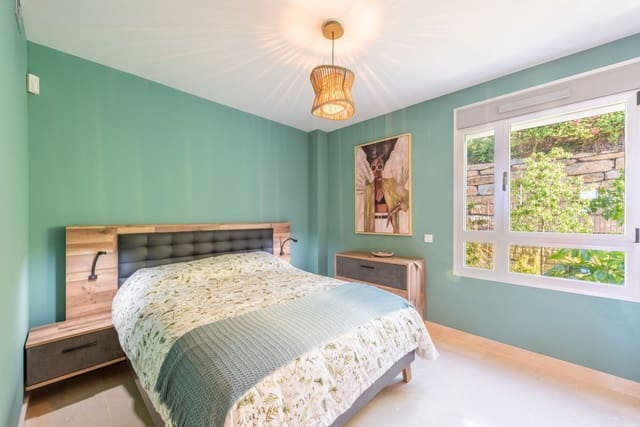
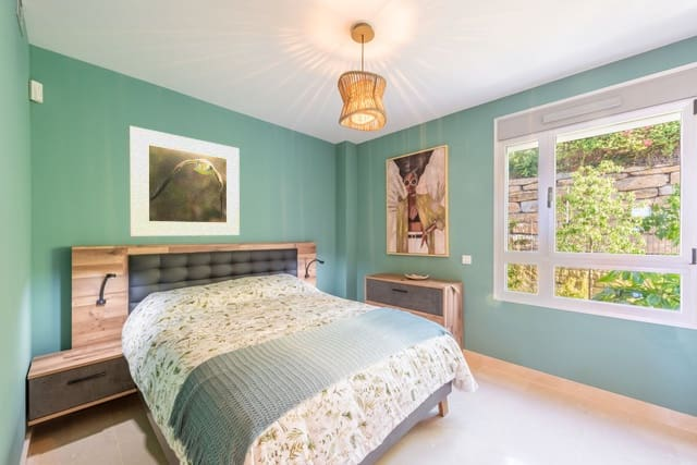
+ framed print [129,125,241,237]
